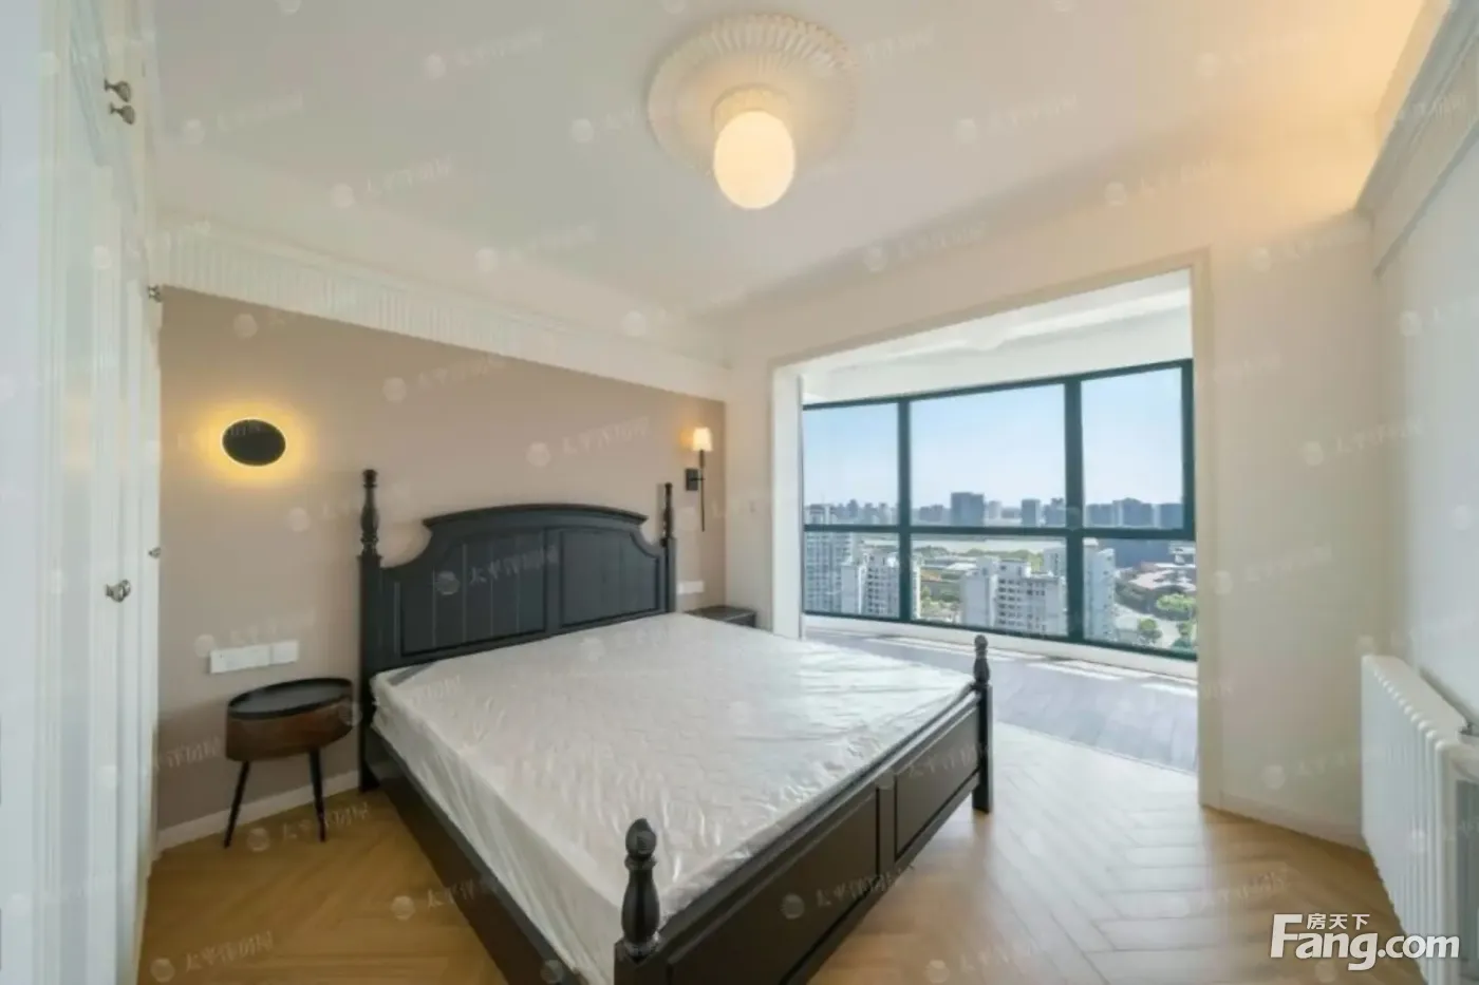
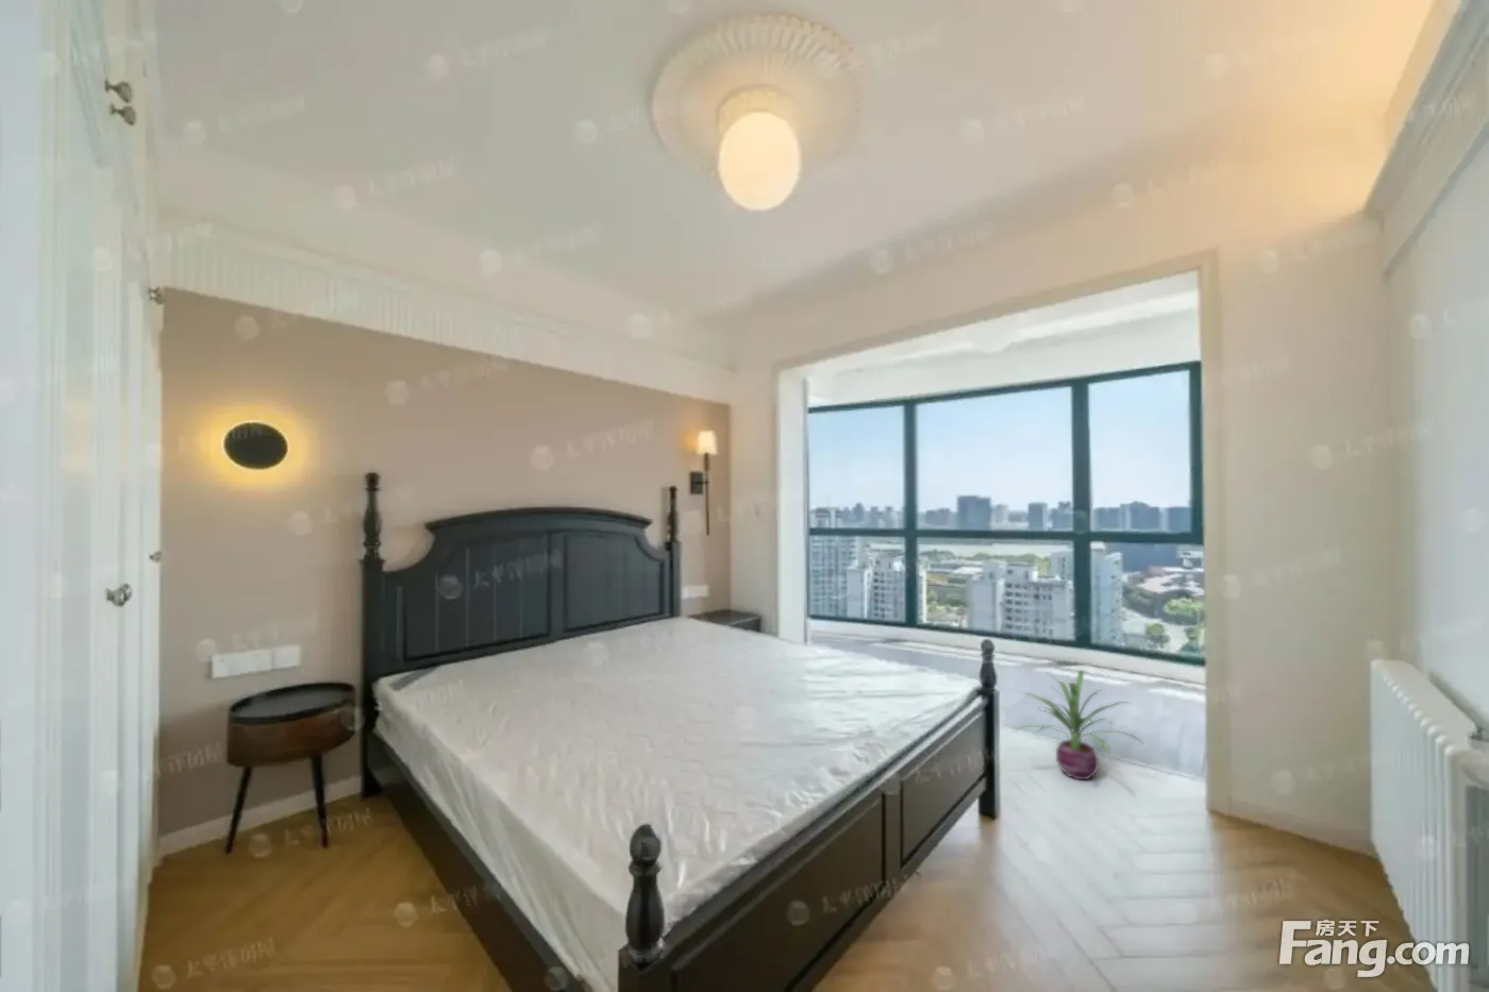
+ decorative plant [1013,669,1144,782]
